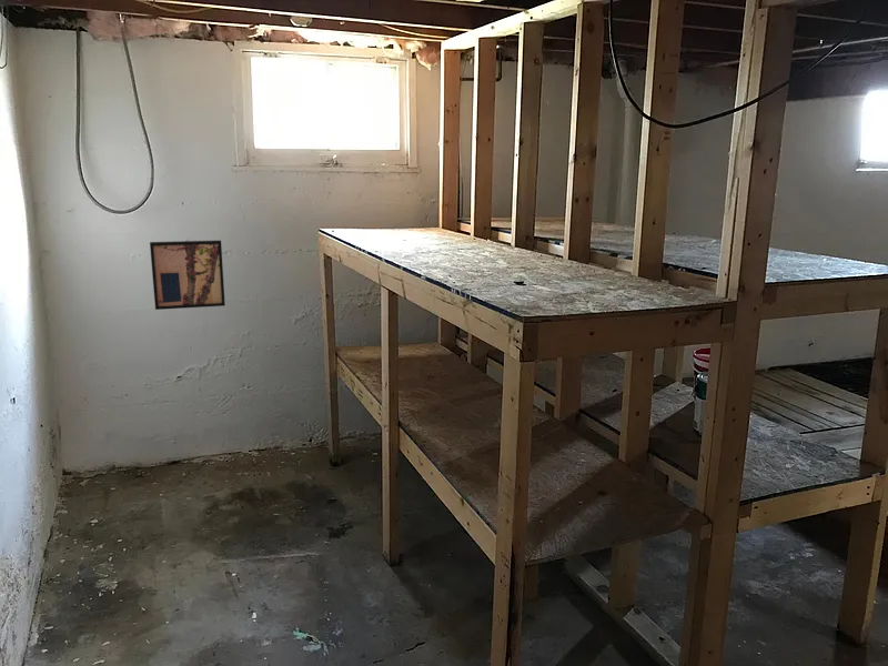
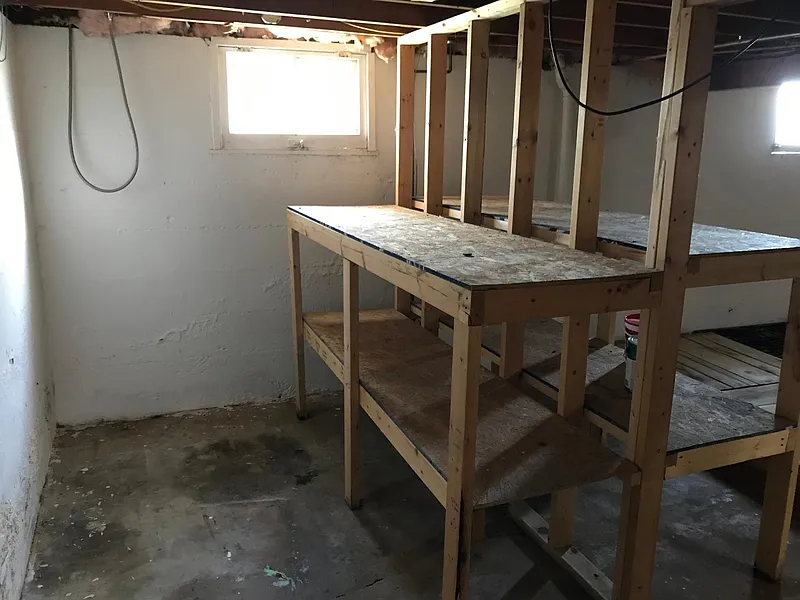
- wall art [149,240,226,311]
